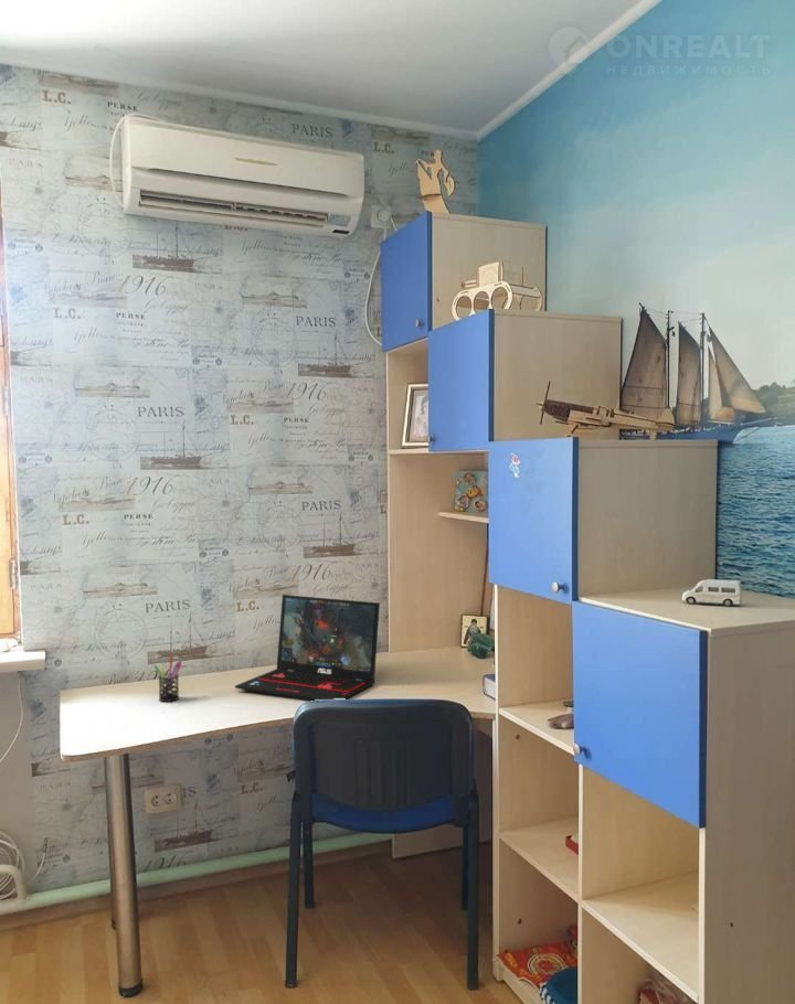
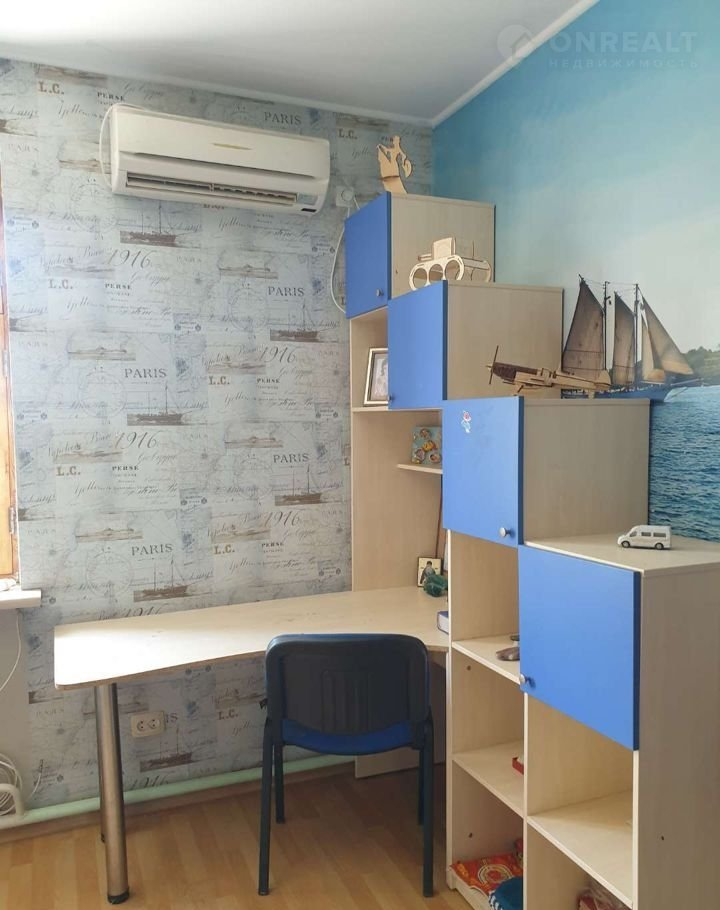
- pen holder [152,655,183,703]
- laptop [234,594,381,702]
